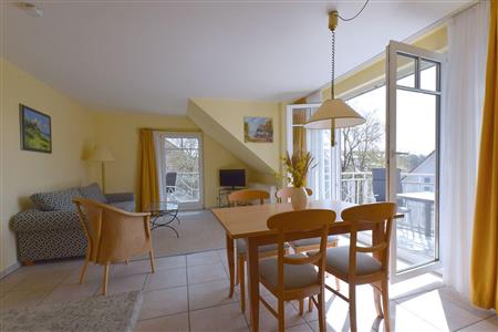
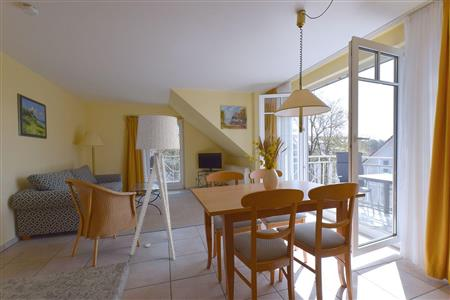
+ floor lamp [129,114,181,261]
